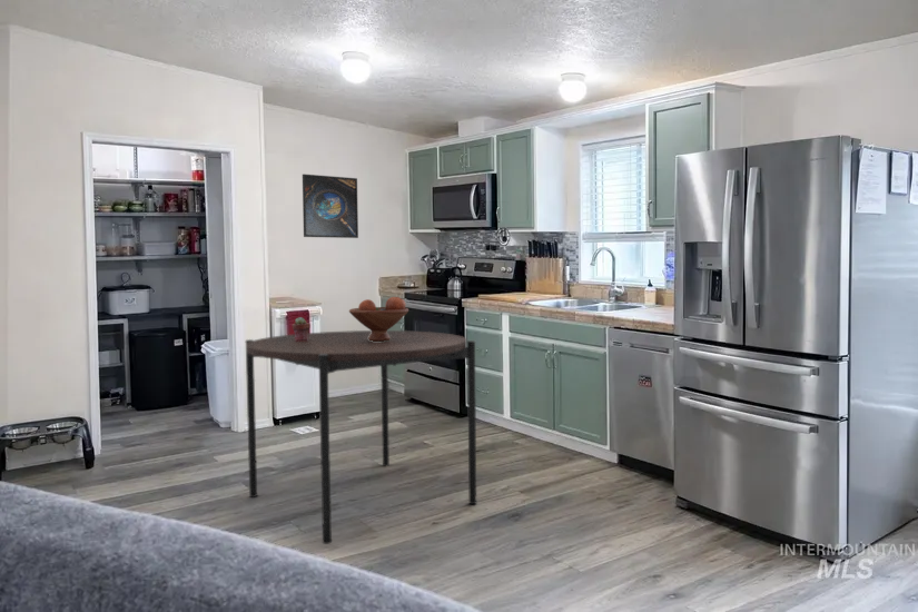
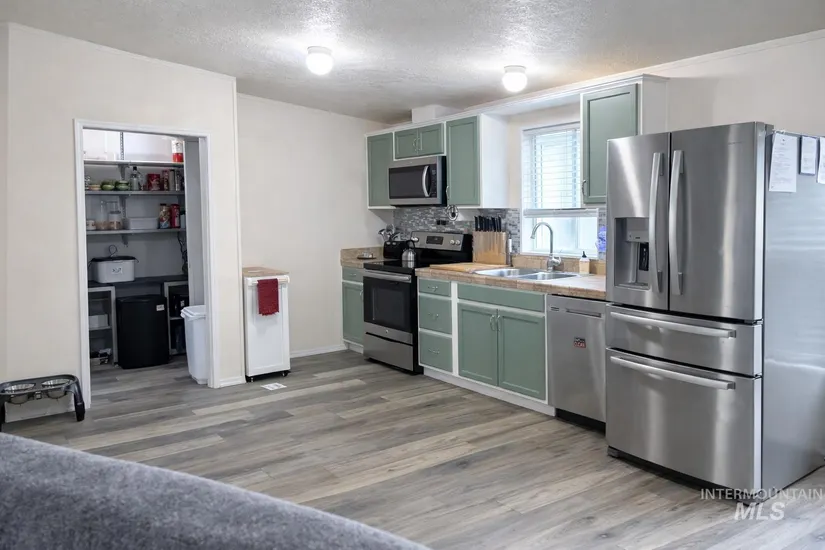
- dining table [244,329,477,545]
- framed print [302,174,359,239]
- potted succulent [290,316,312,340]
- fruit bowl [348,296,409,342]
